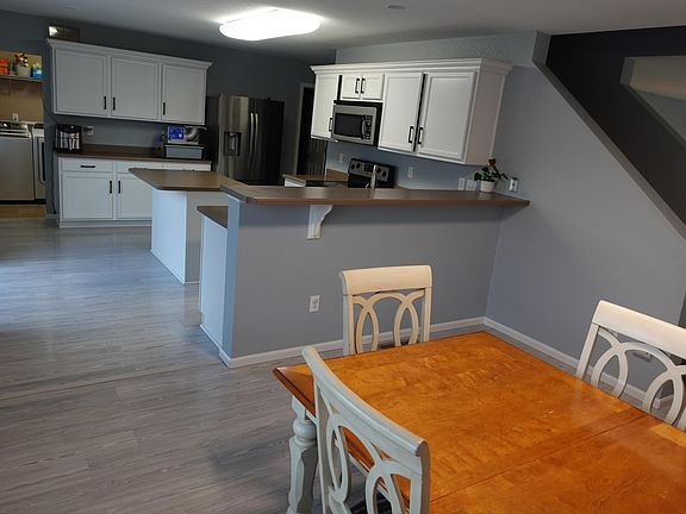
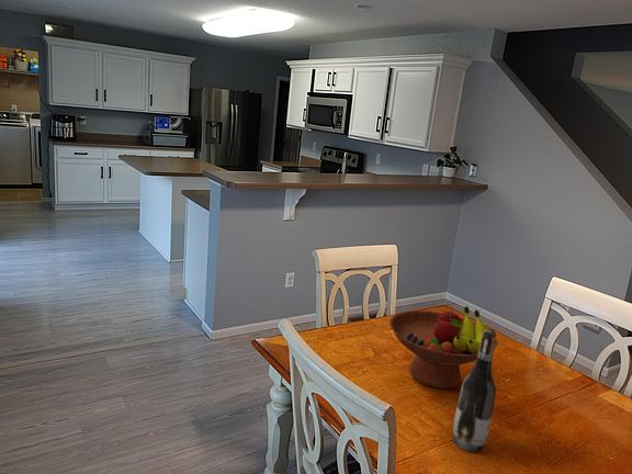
+ wine bottle [452,327,497,453]
+ fruit bowl [388,305,498,390]
